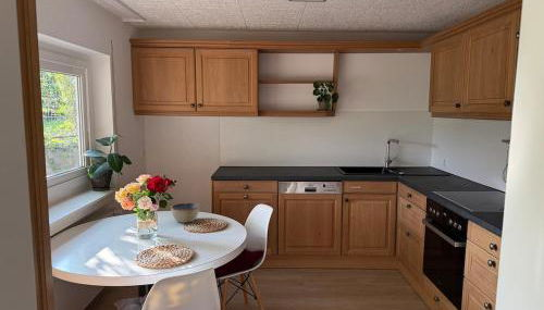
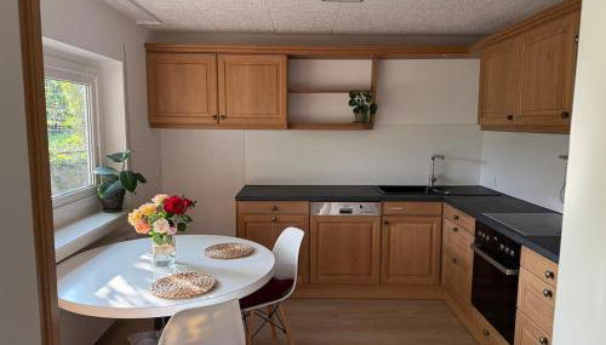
- bowl [170,202,200,224]
